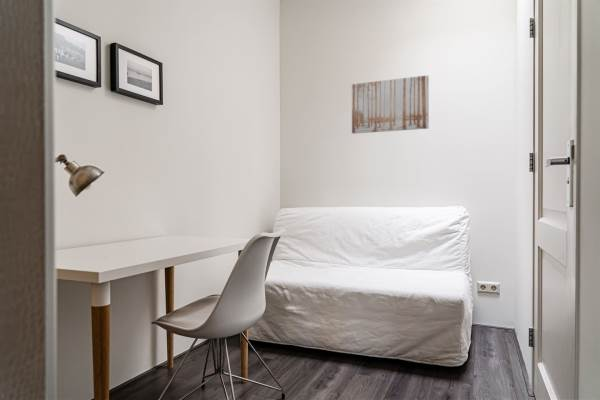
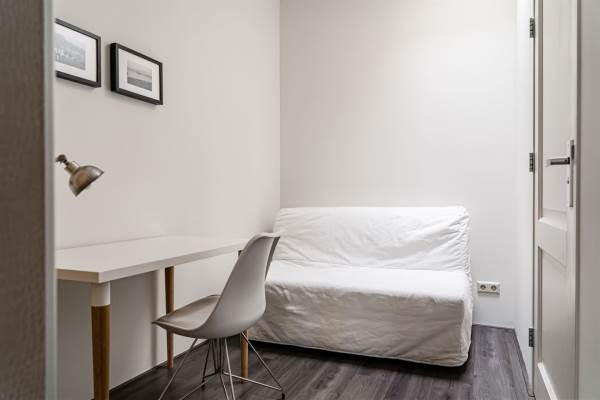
- wall art [351,74,429,135]
